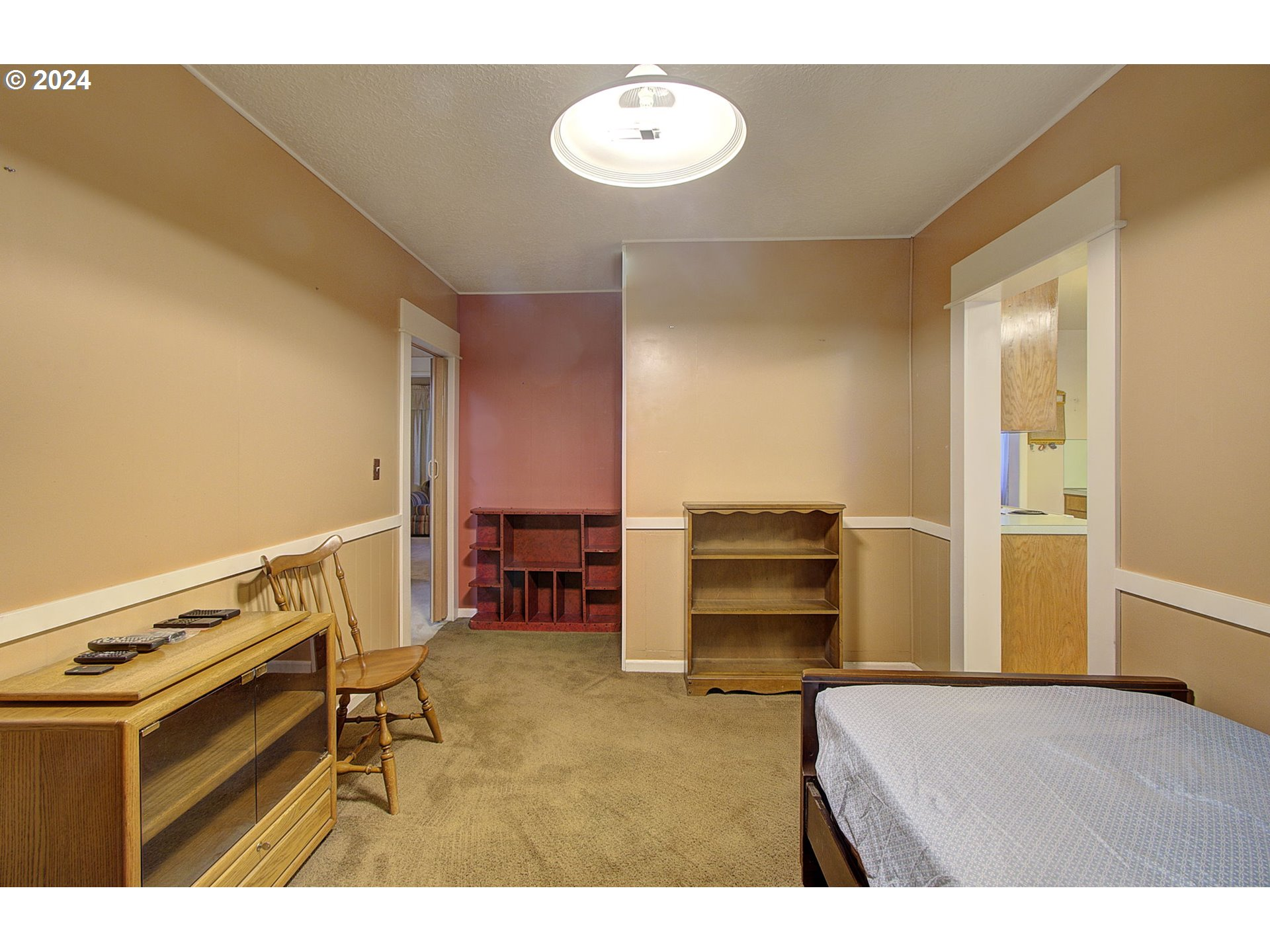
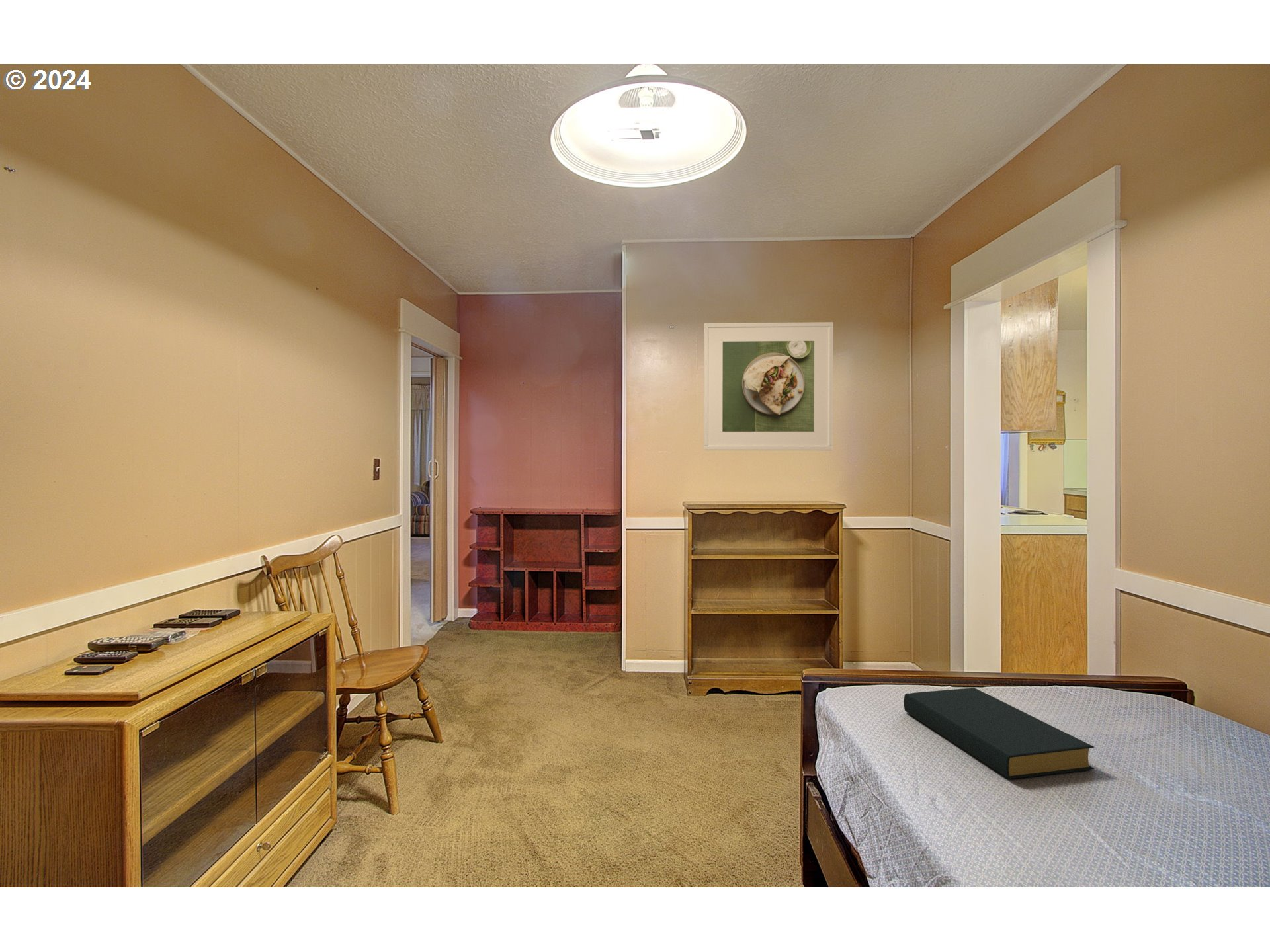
+ hardback book [903,687,1095,779]
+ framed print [703,321,834,451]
